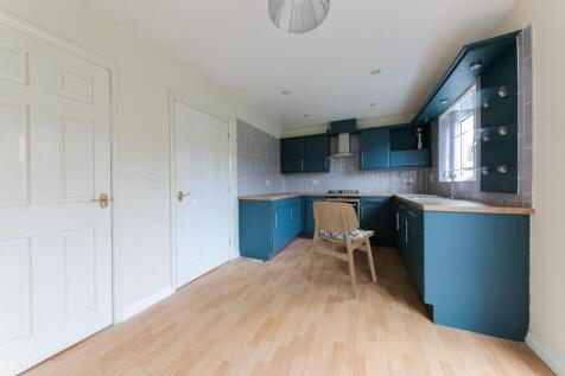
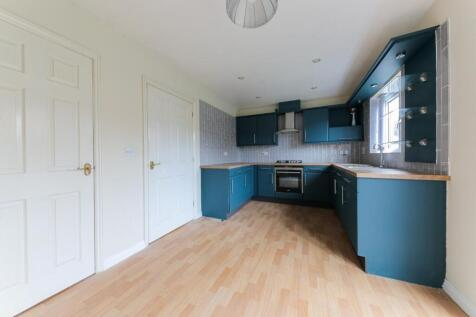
- dining chair [306,200,377,299]
